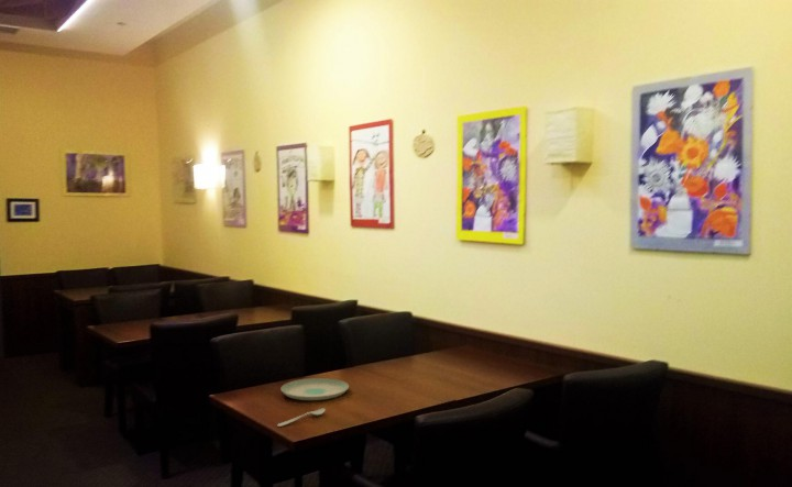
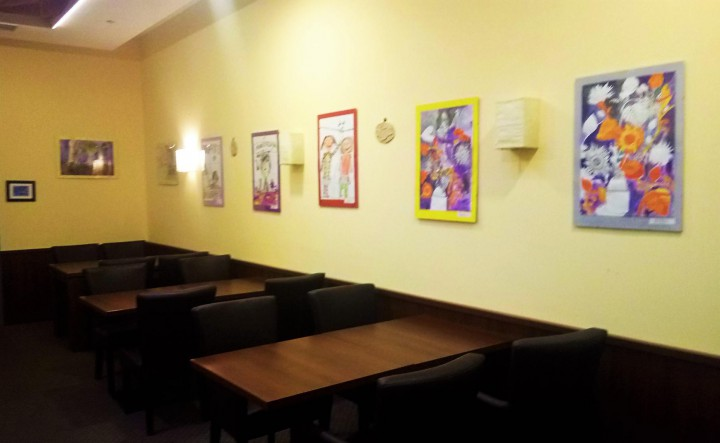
- spoon [276,408,327,428]
- plate [279,377,350,401]
